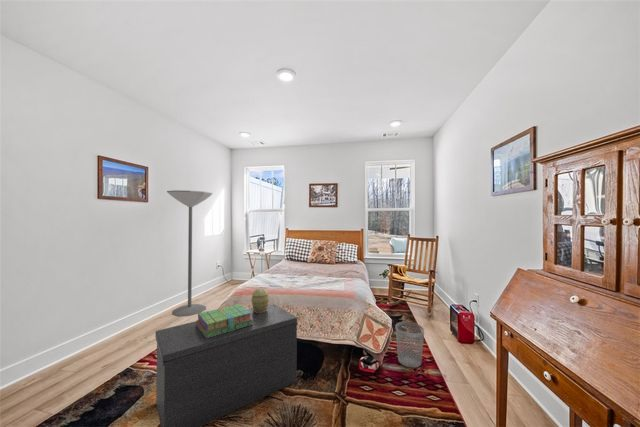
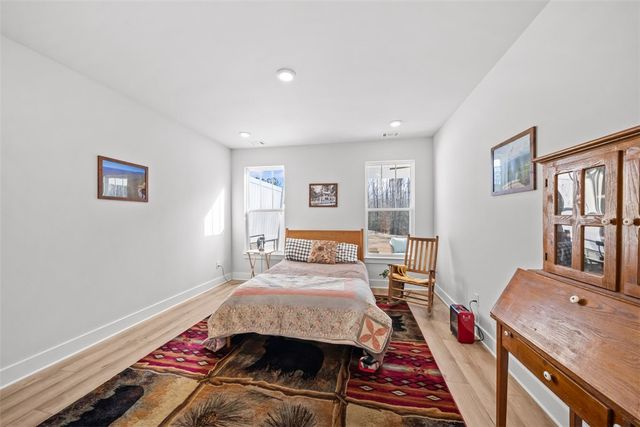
- decorative box [250,287,270,313]
- wastebasket [394,321,425,369]
- bench [154,303,299,427]
- floor lamp [166,189,213,317]
- stack of books [195,303,253,338]
